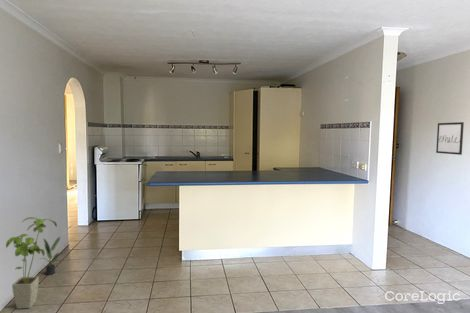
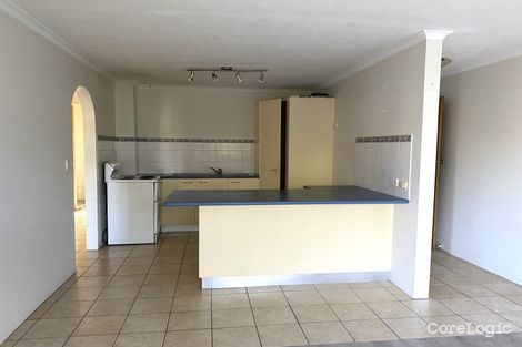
- wall art [435,121,465,156]
- house plant [5,216,58,310]
- potted plant [40,236,65,276]
